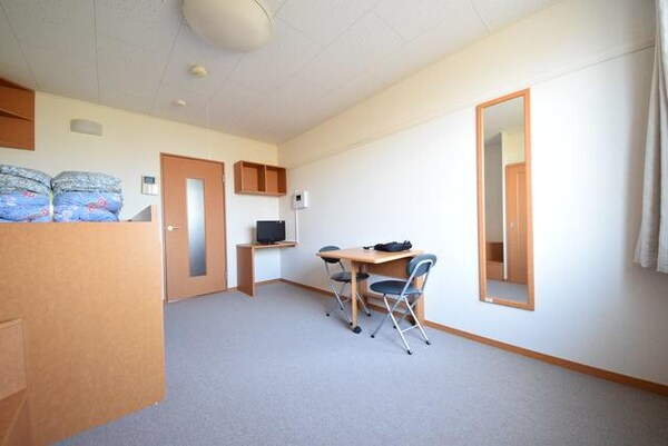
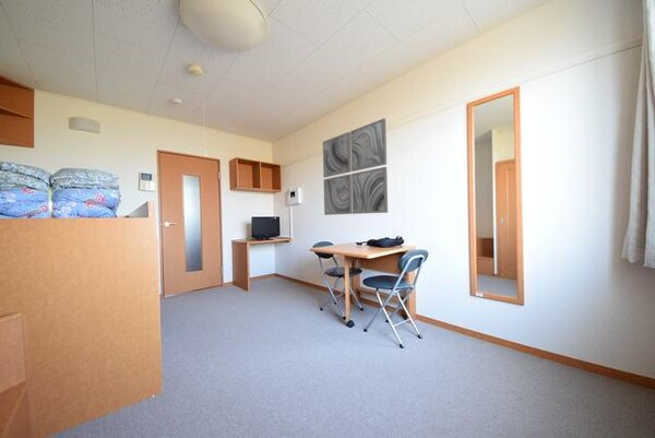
+ wall art [322,117,389,216]
